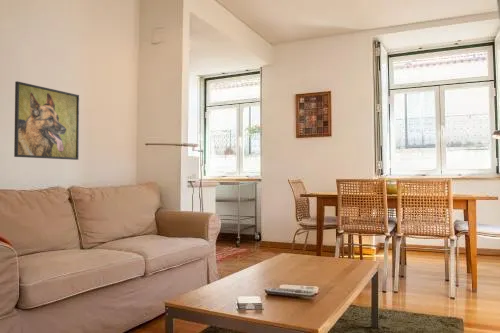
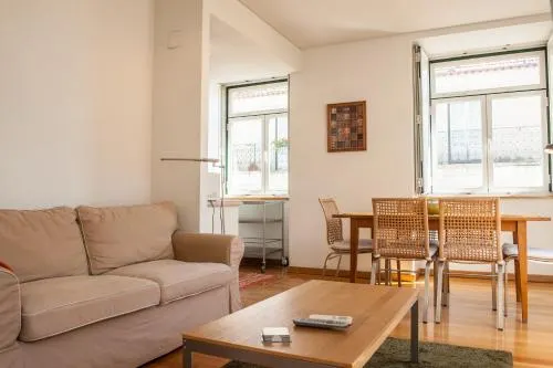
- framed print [13,80,80,161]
